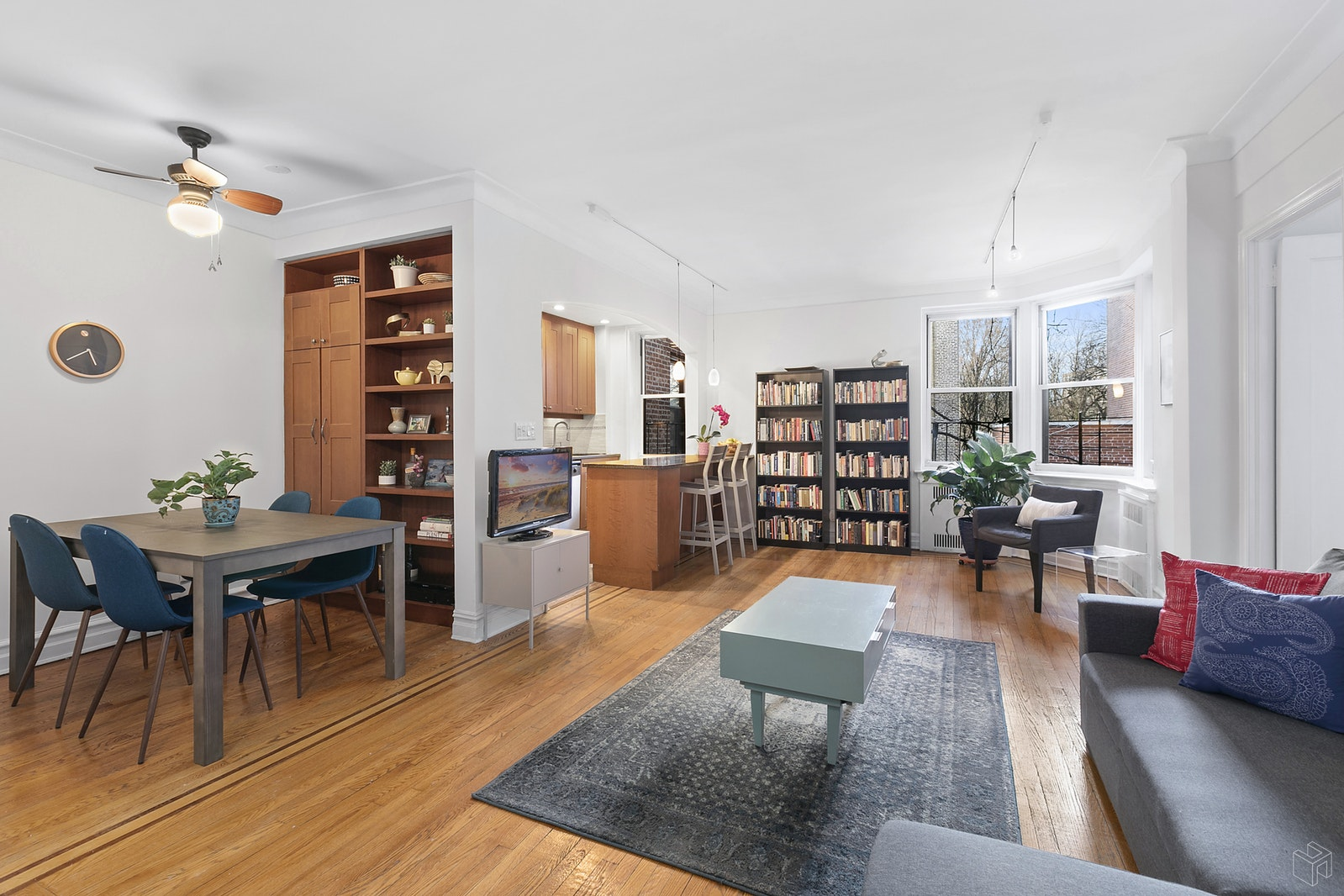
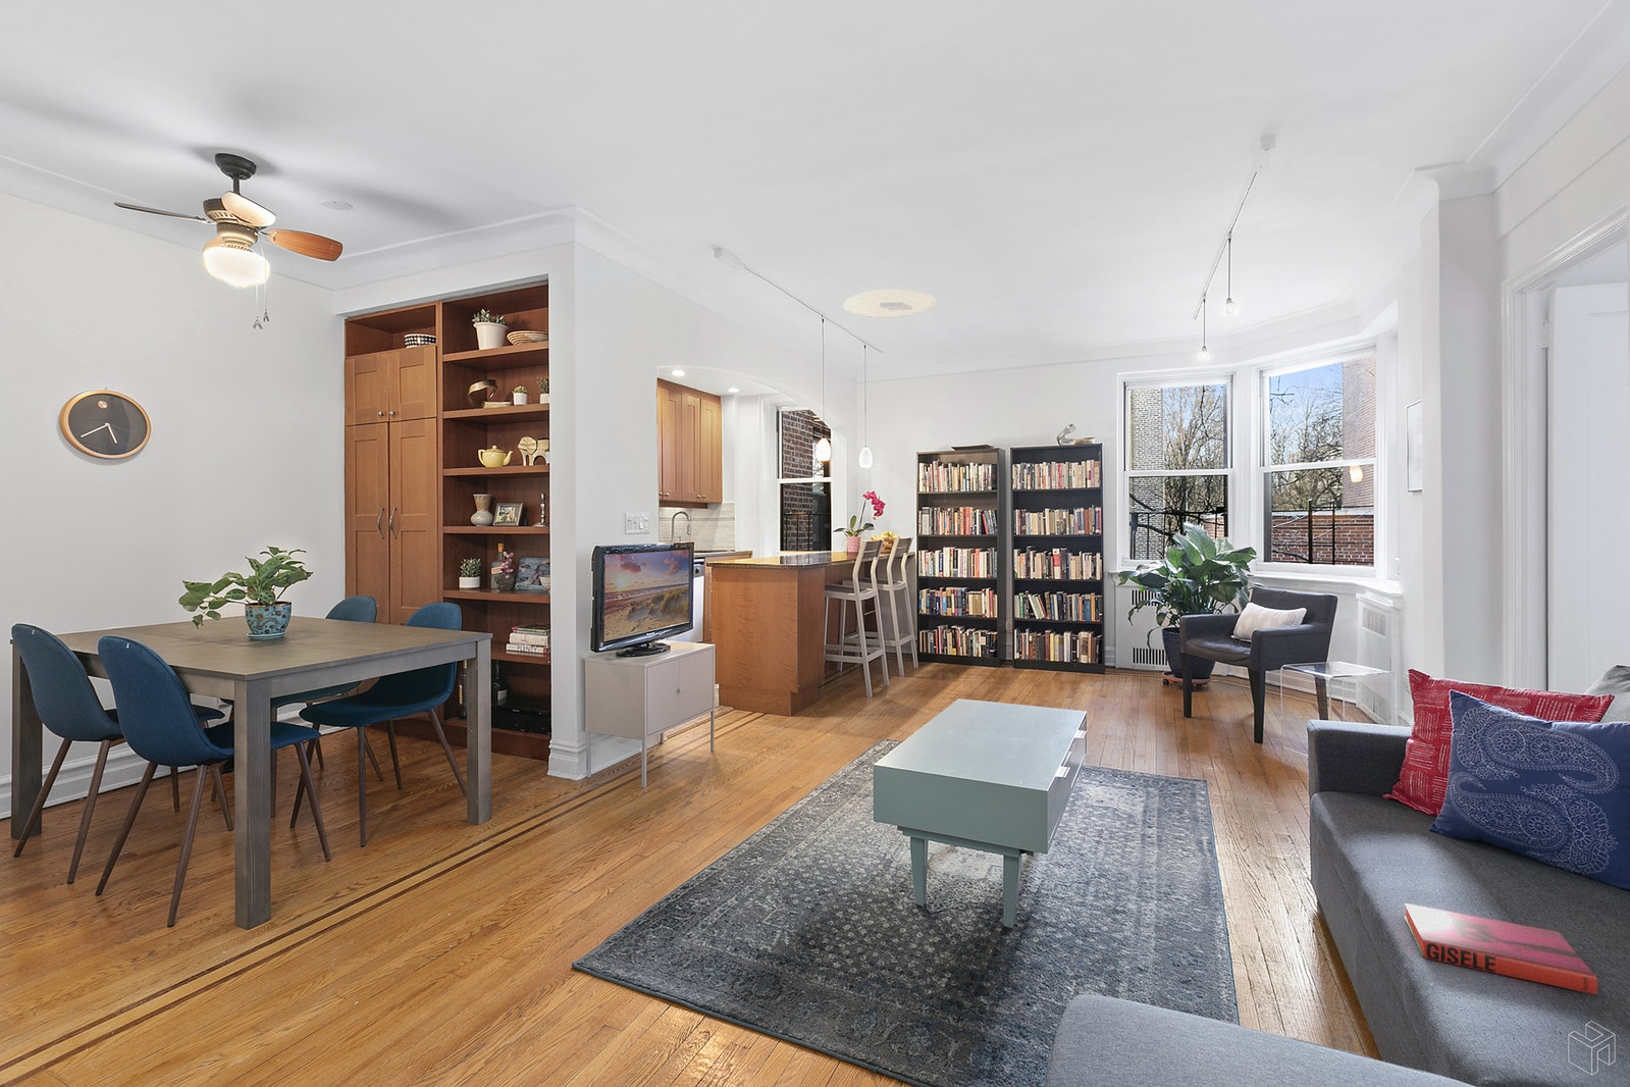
+ ceiling light [842,289,936,319]
+ hardback book [1403,903,1598,995]
